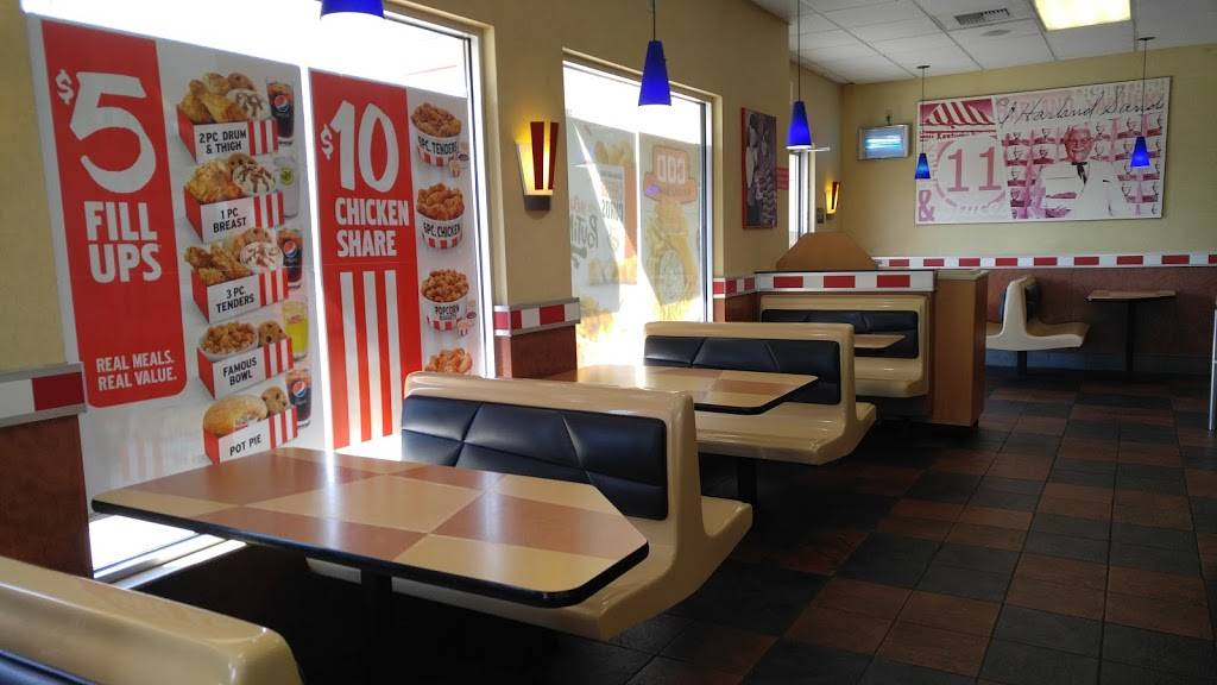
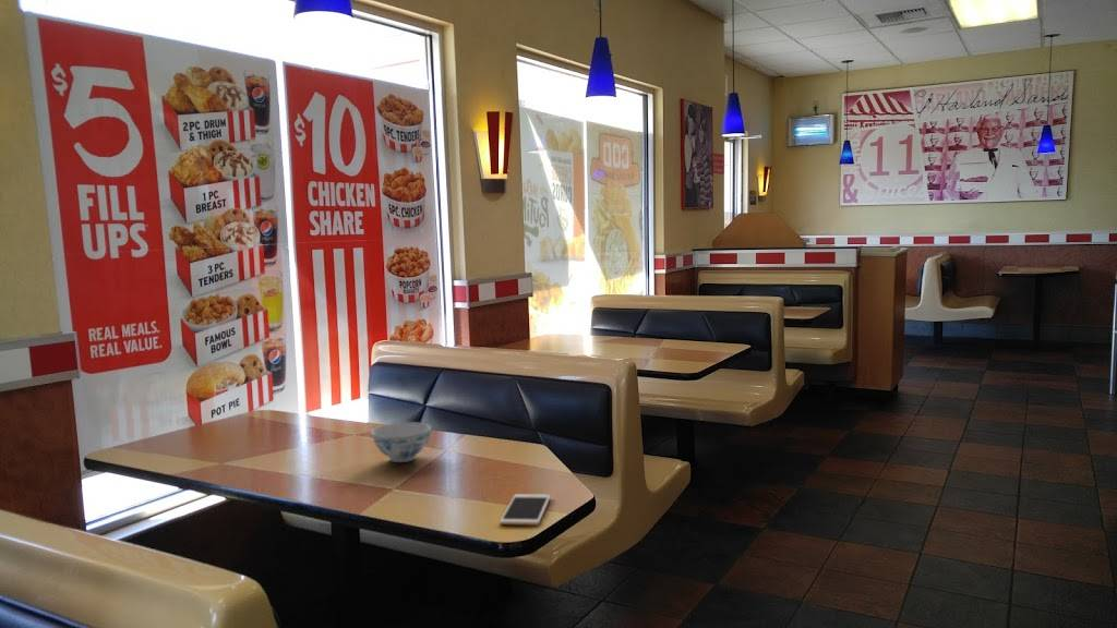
+ cell phone [499,493,552,527]
+ chinaware [371,421,432,463]
